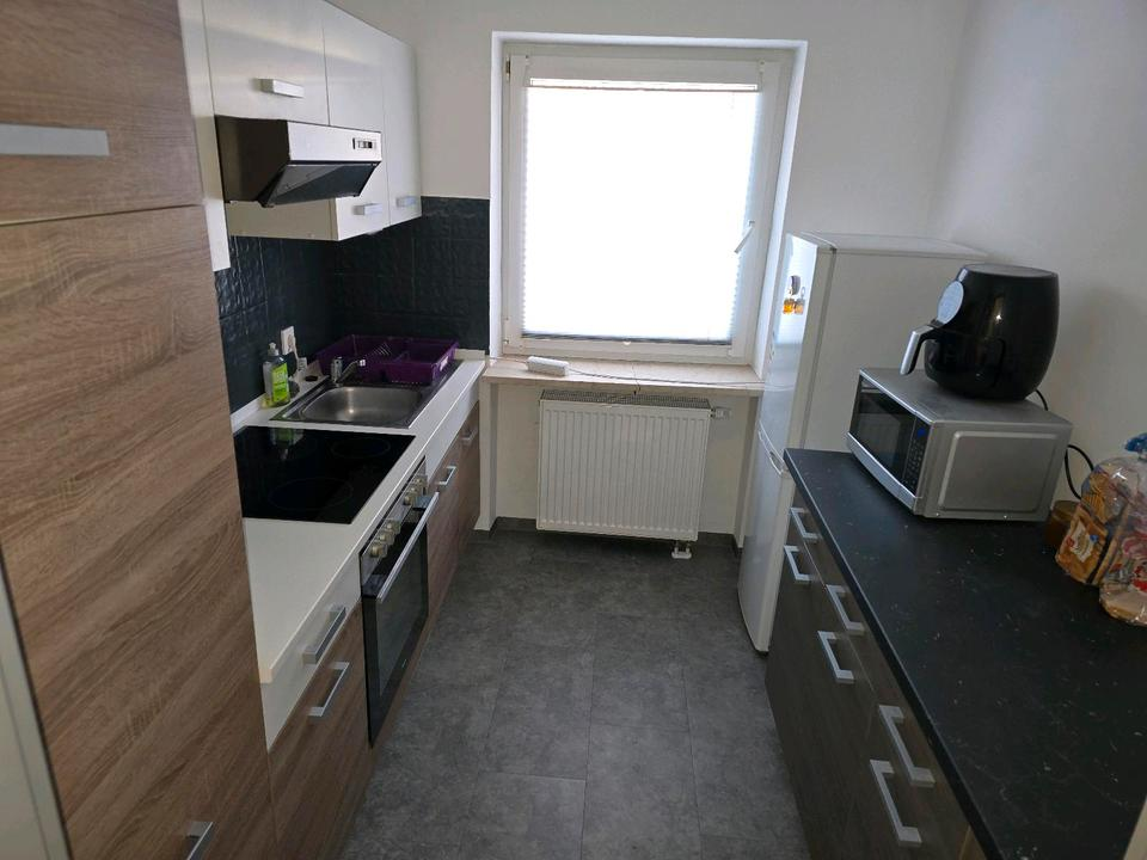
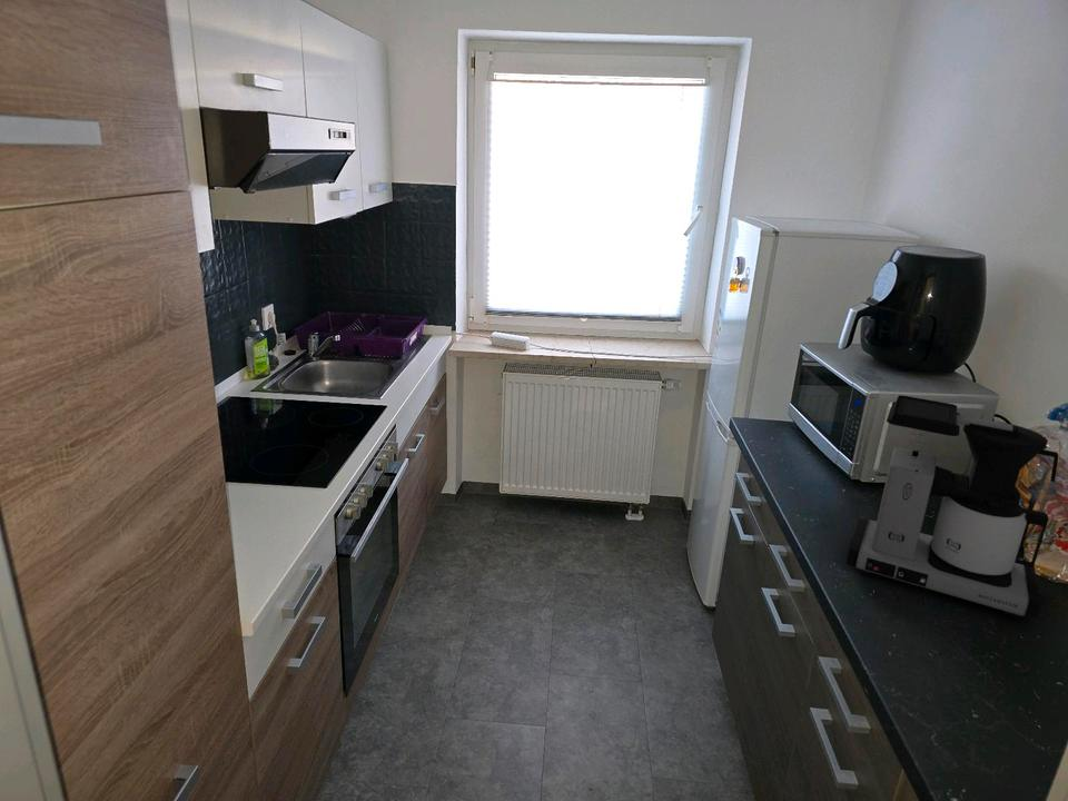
+ coffee maker [846,394,1059,620]
